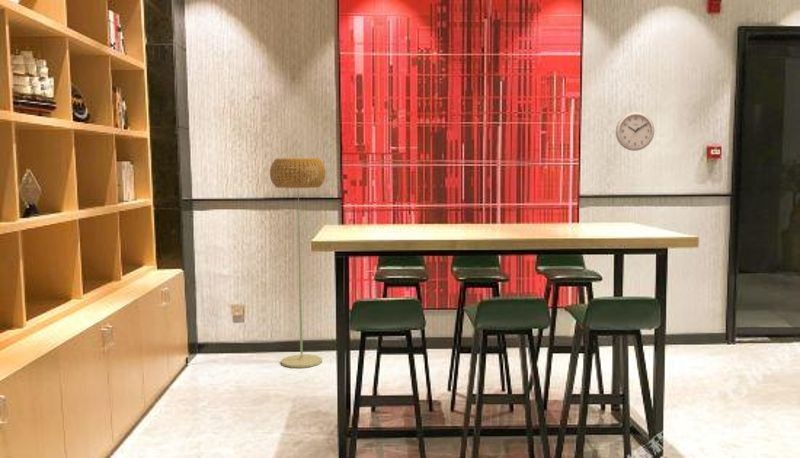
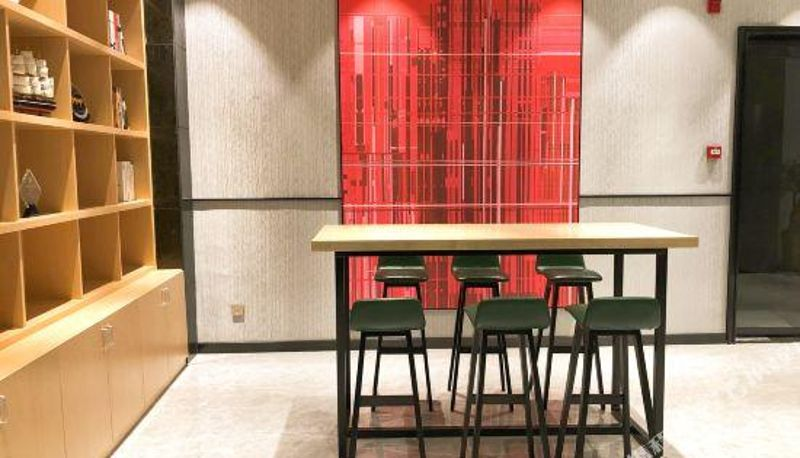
- floor lamp [269,157,327,369]
- wall clock [615,110,655,152]
